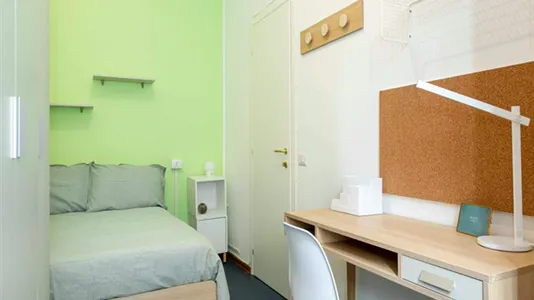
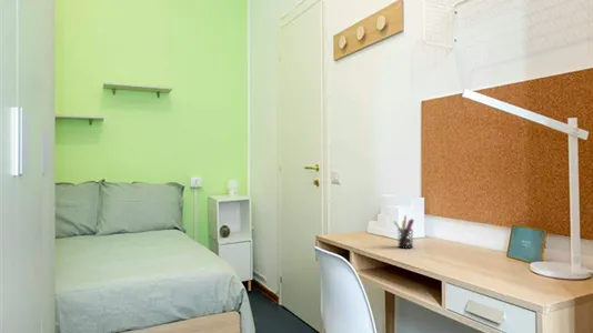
+ pen holder [393,214,415,250]
